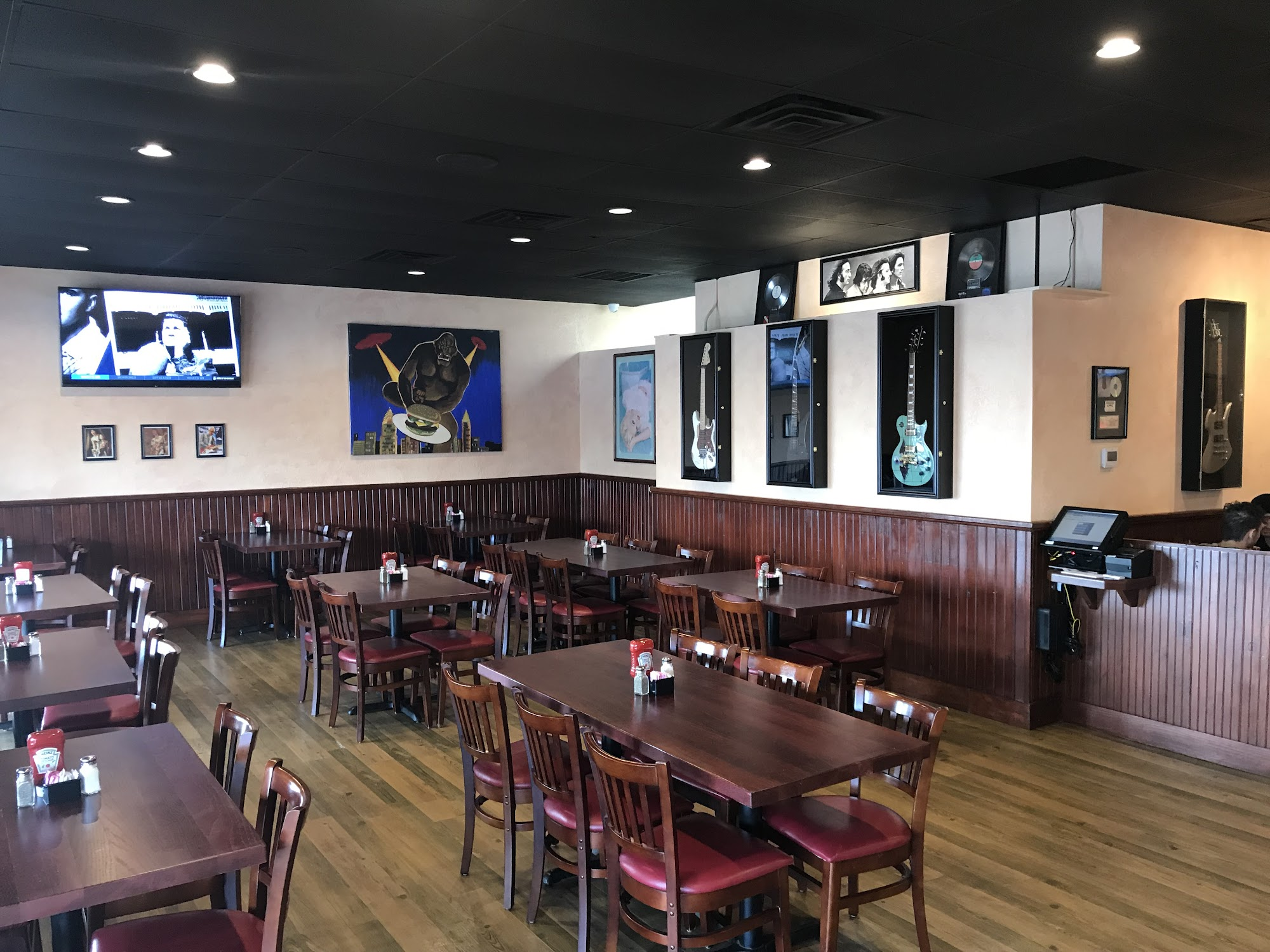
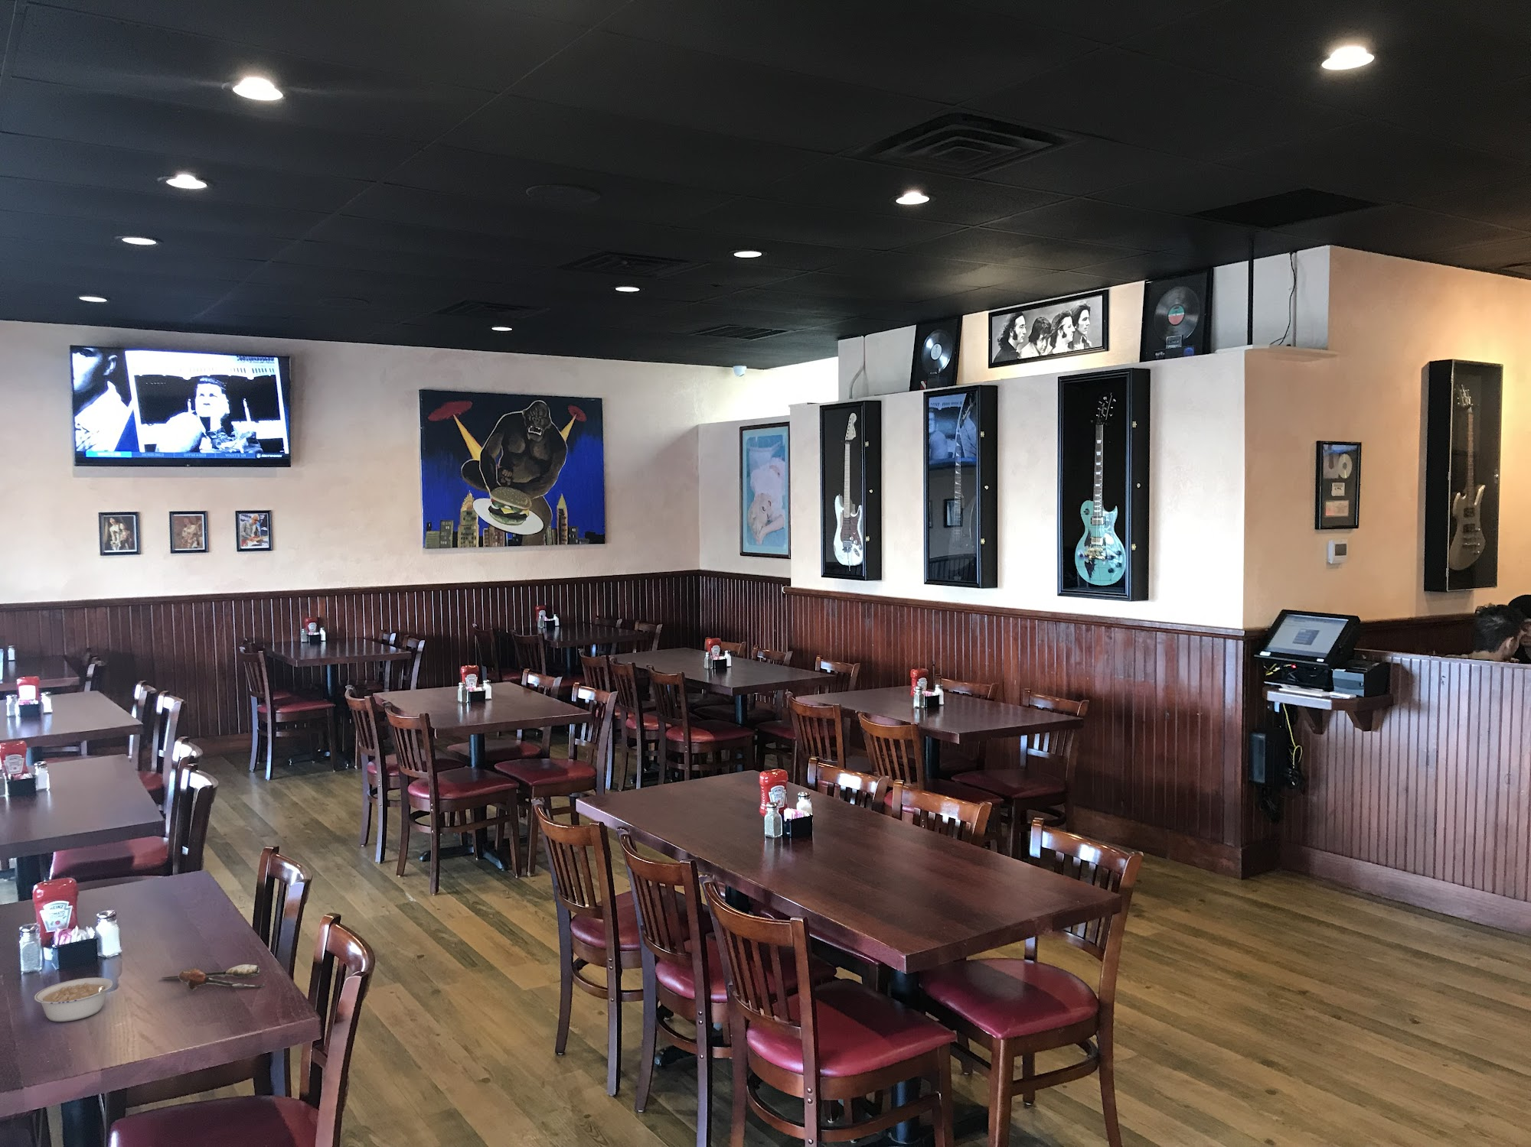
+ legume [34,977,116,1023]
+ spoon [160,964,265,992]
